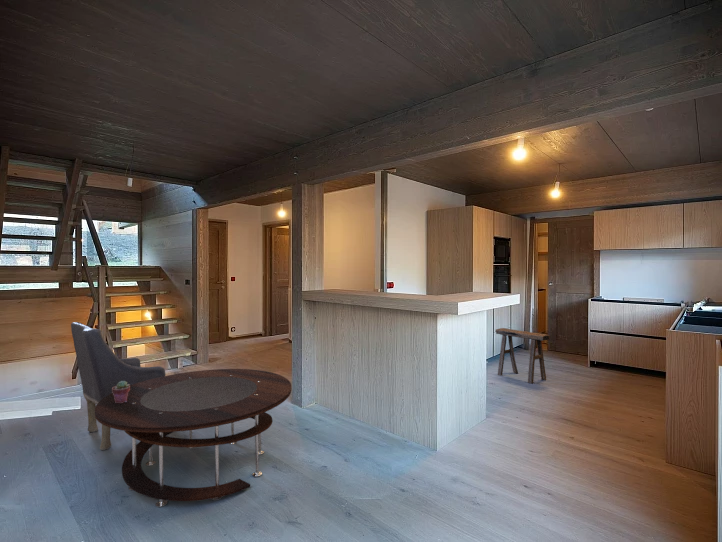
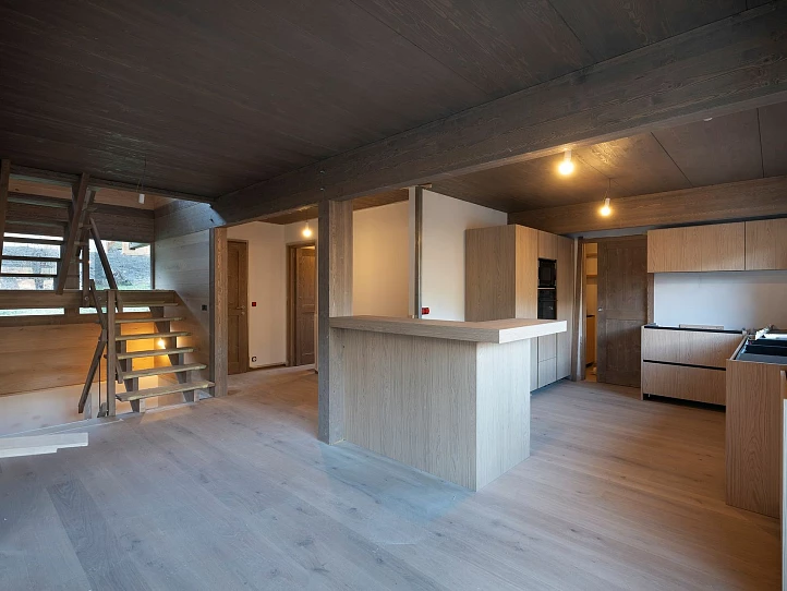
- coffee table [95,368,292,508]
- stool [494,327,551,384]
- armchair [70,321,167,451]
- potted succulent [112,381,130,403]
